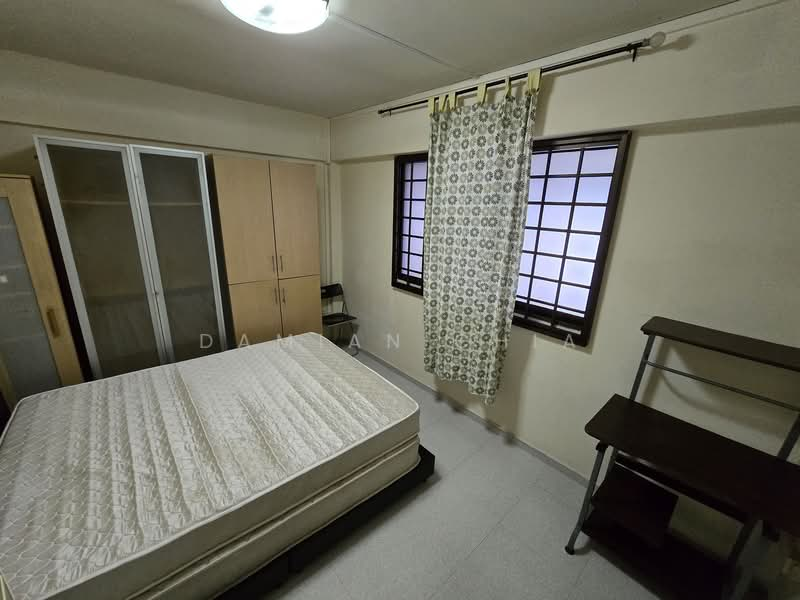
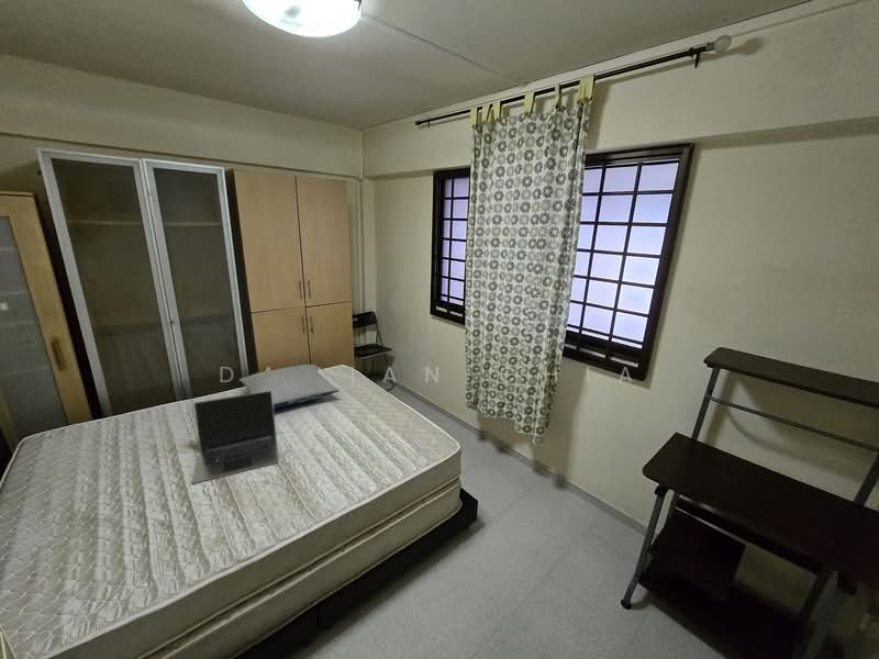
+ pillow [238,364,341,410]
+ laptop [191,391,280,484]
